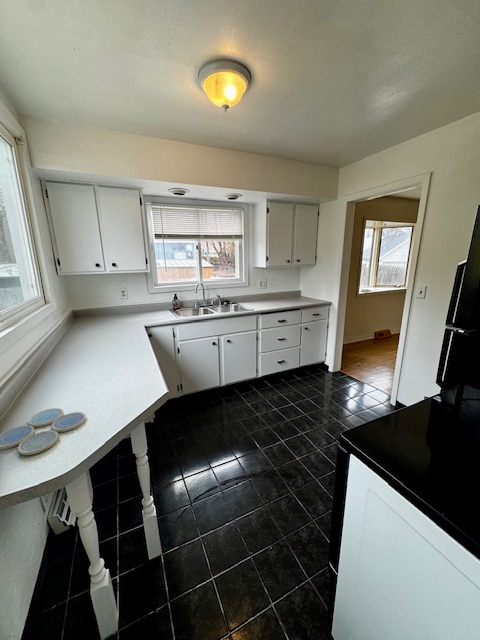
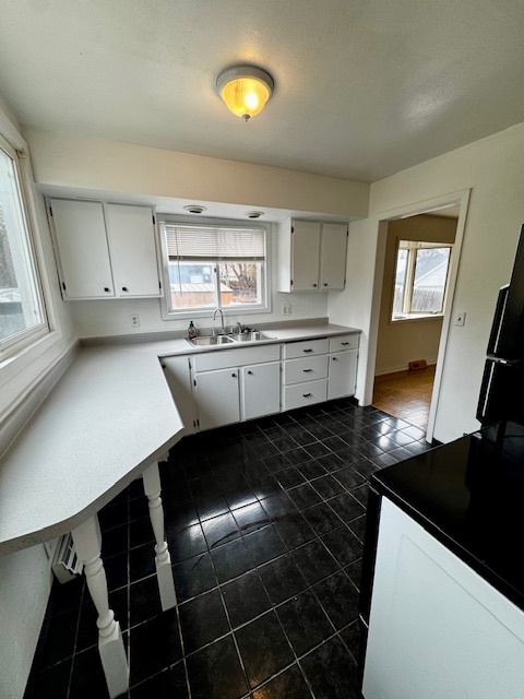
- drink coaster [0,407,87,456]
